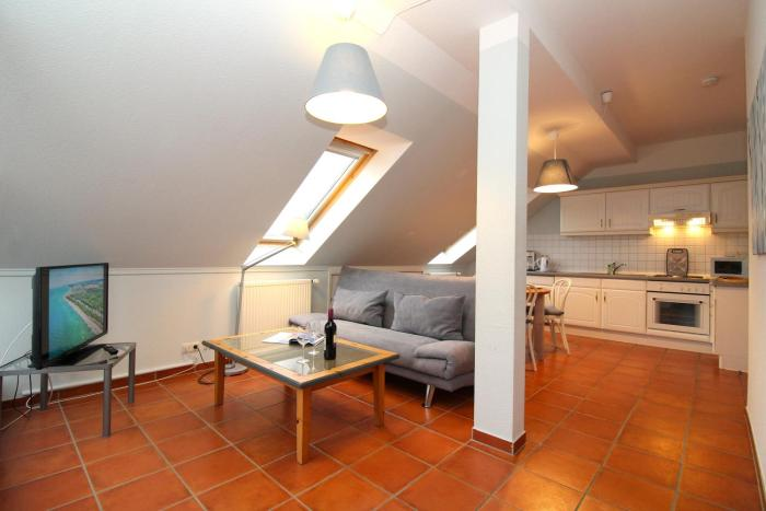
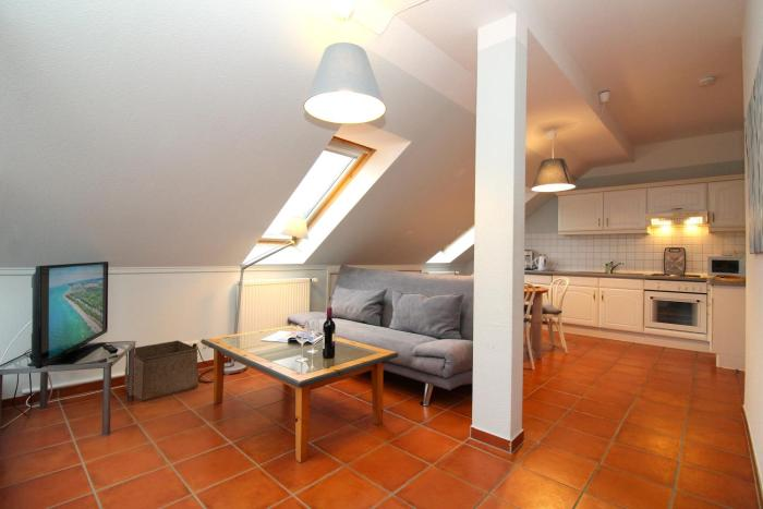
+ storage bin [123,339,199,402]
